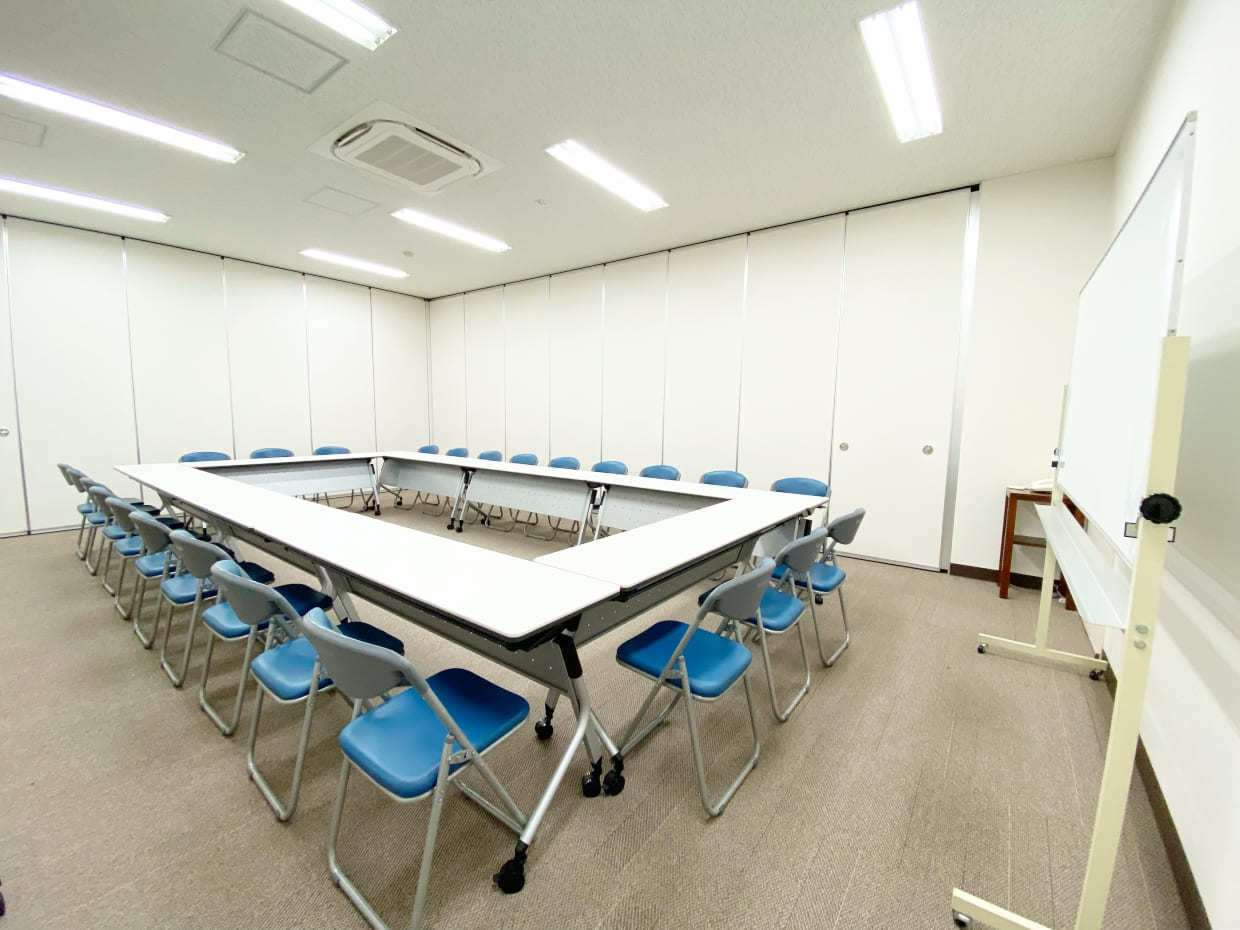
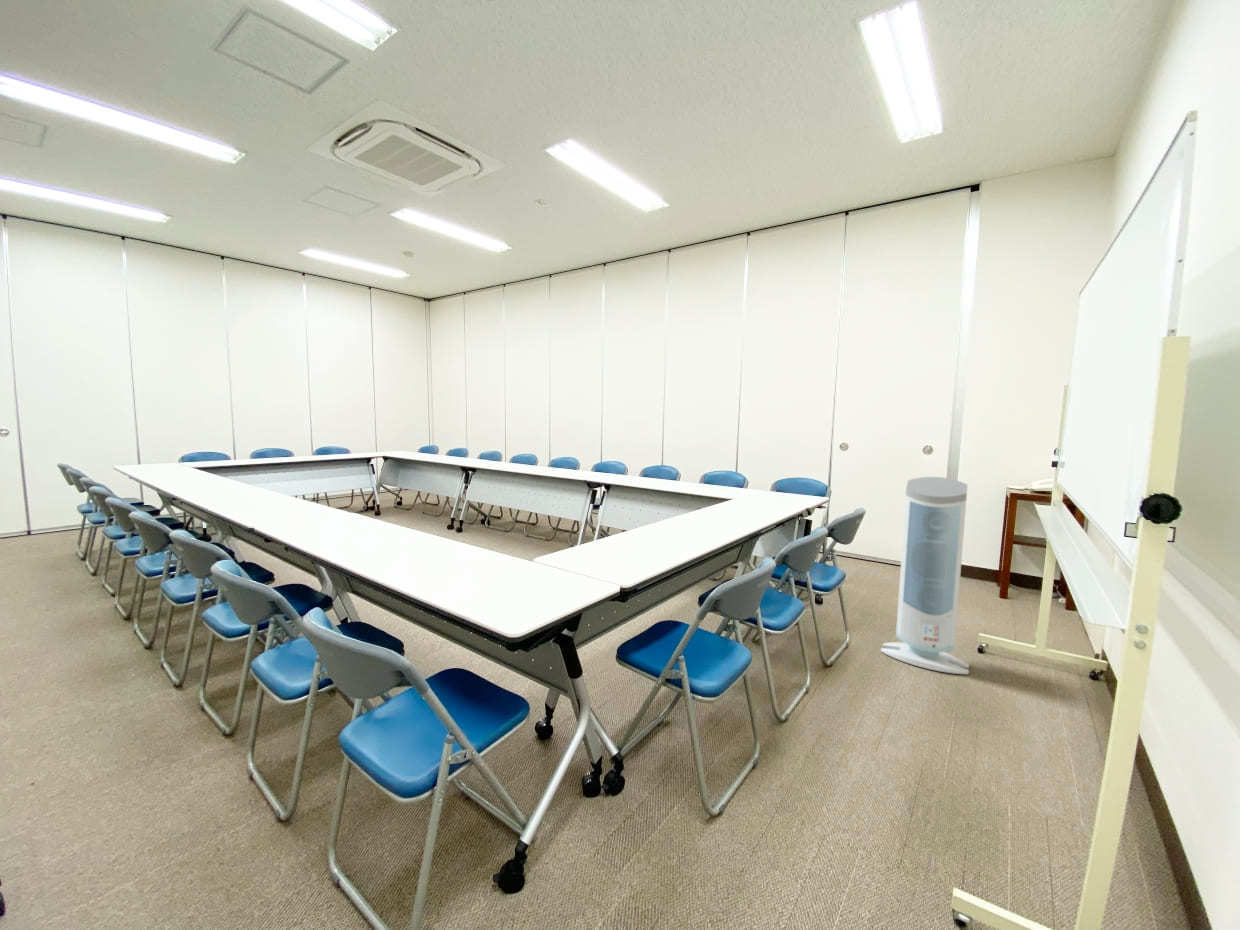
+ air purifier [880,476,970,675]
